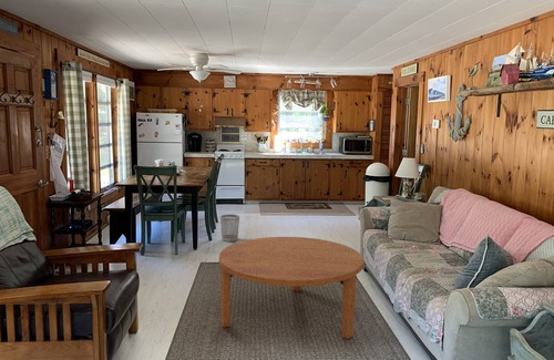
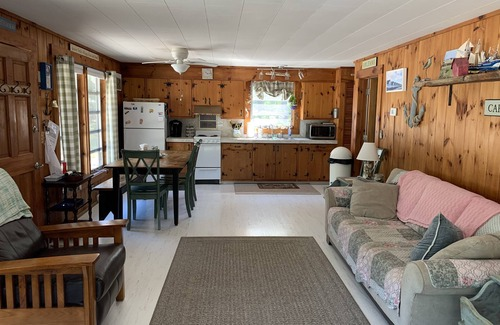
- coffee table [218,236,365,340]
- wastebasket [219,214,240,243]
